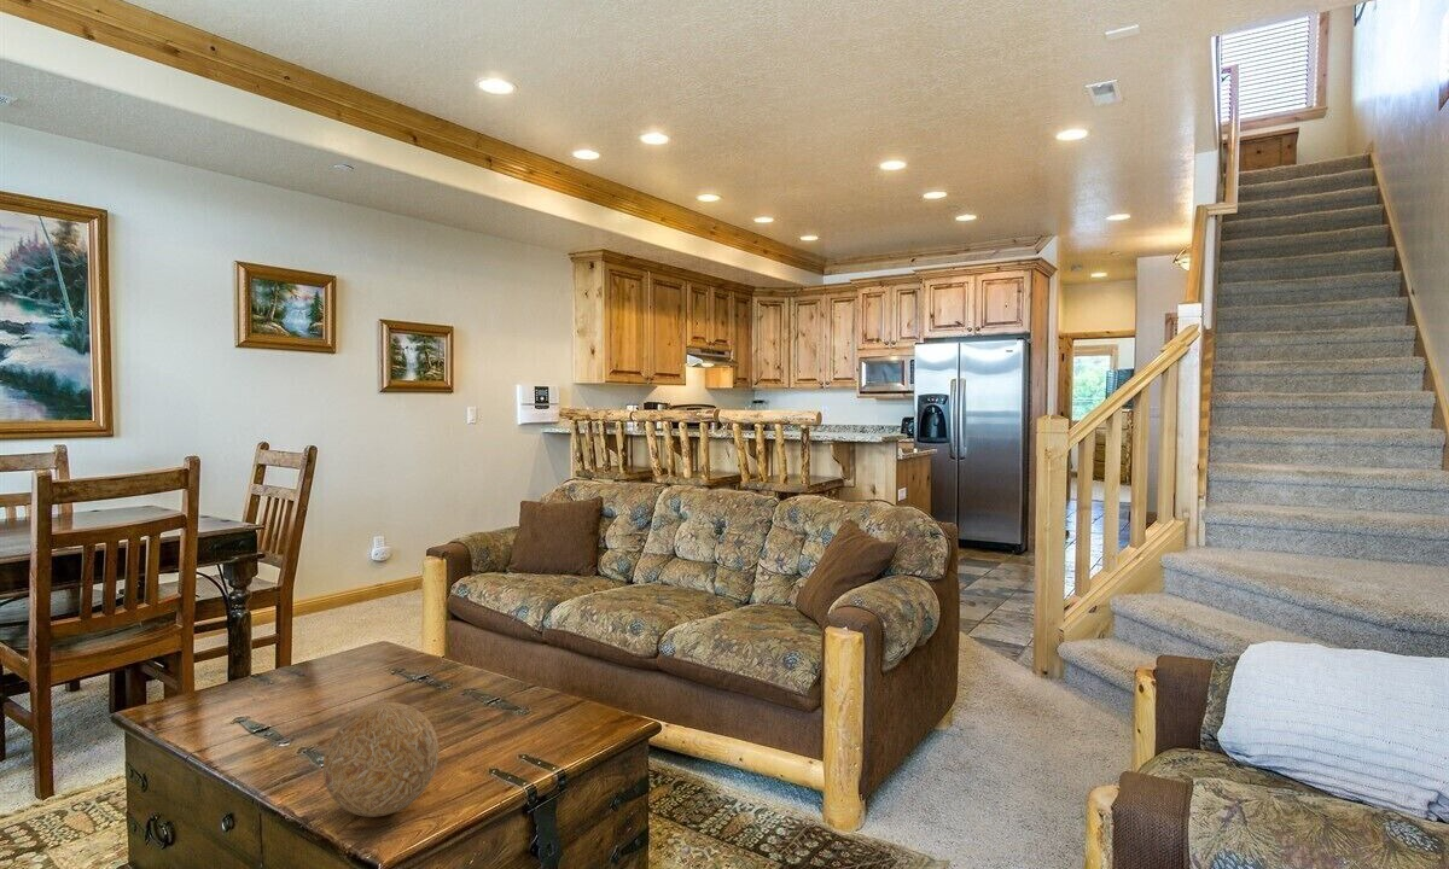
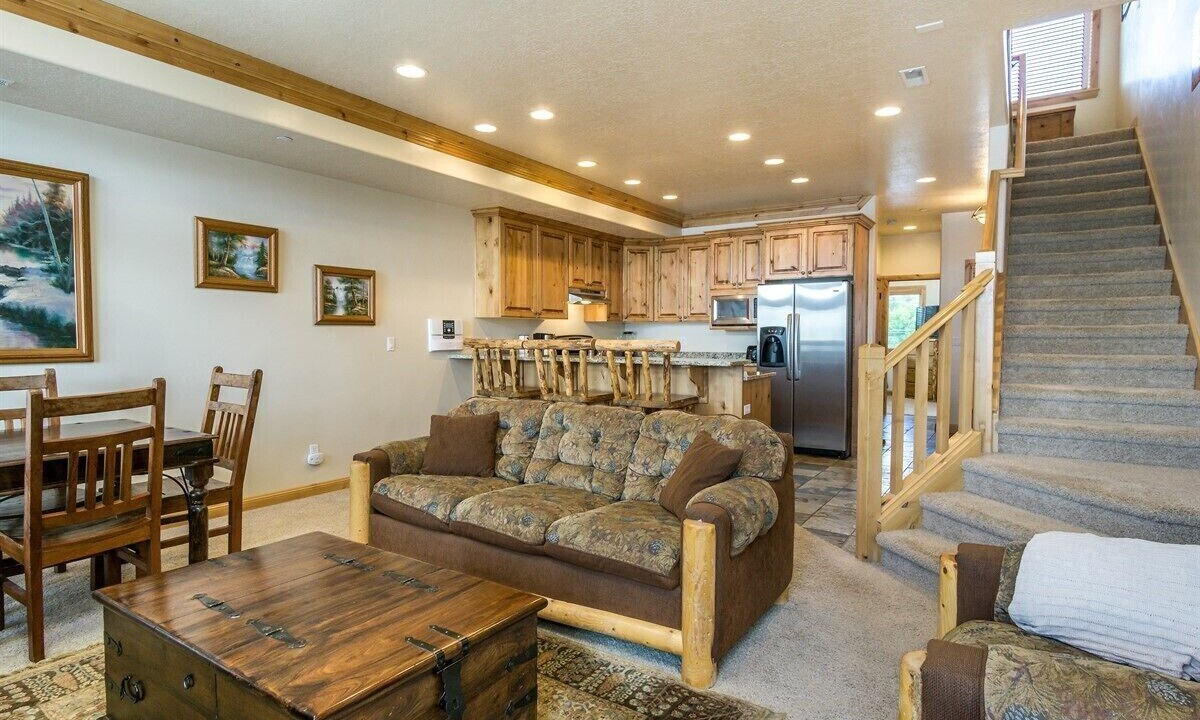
- decorative ball [322,701,440,818]
